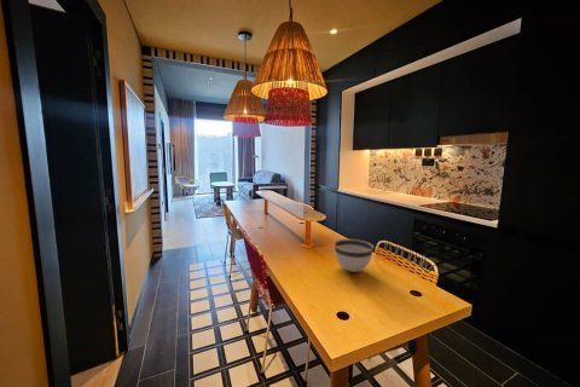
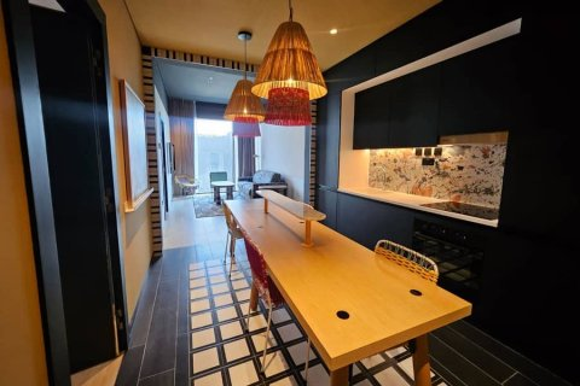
- bowl [332,238,375,273]
